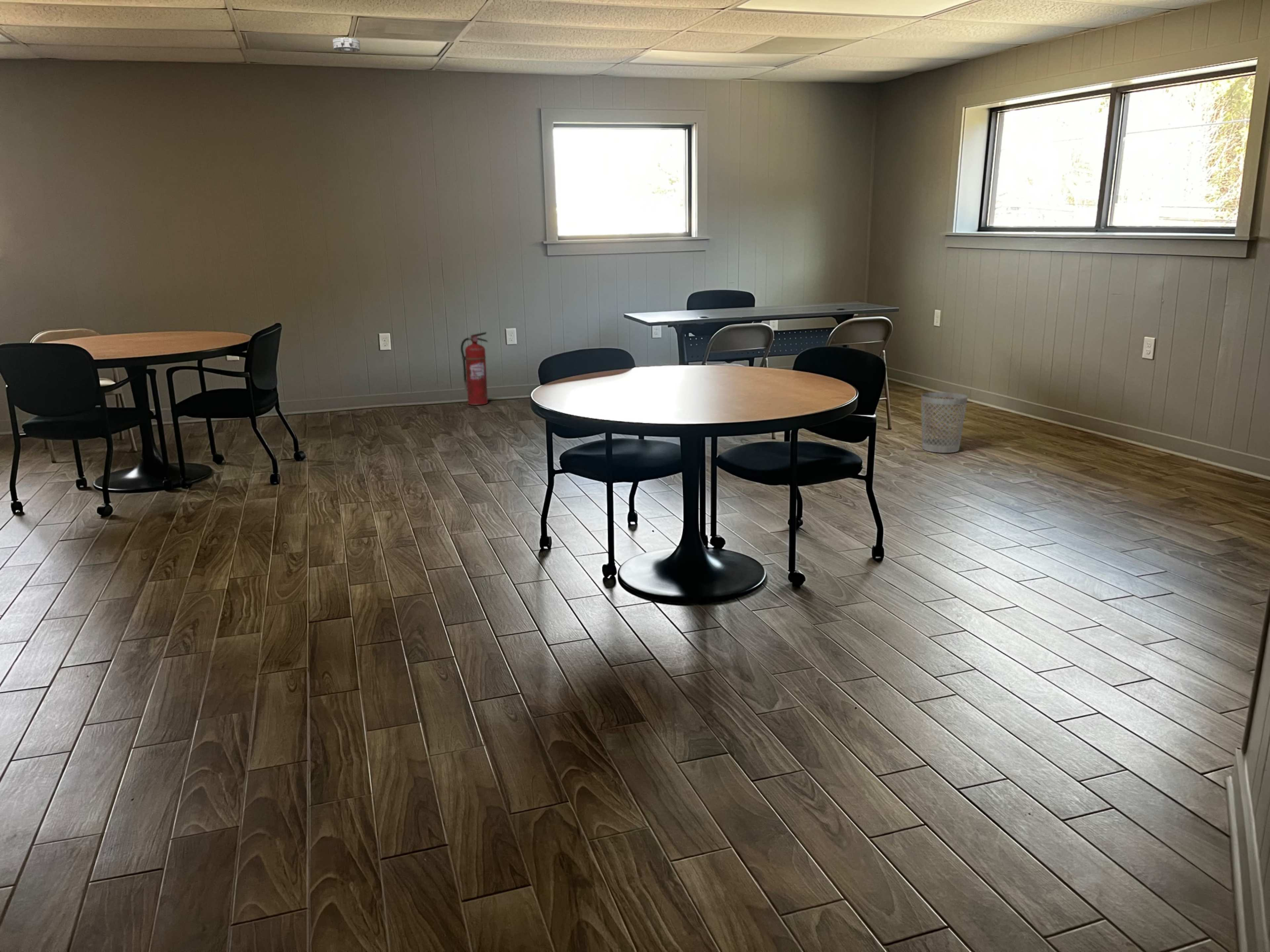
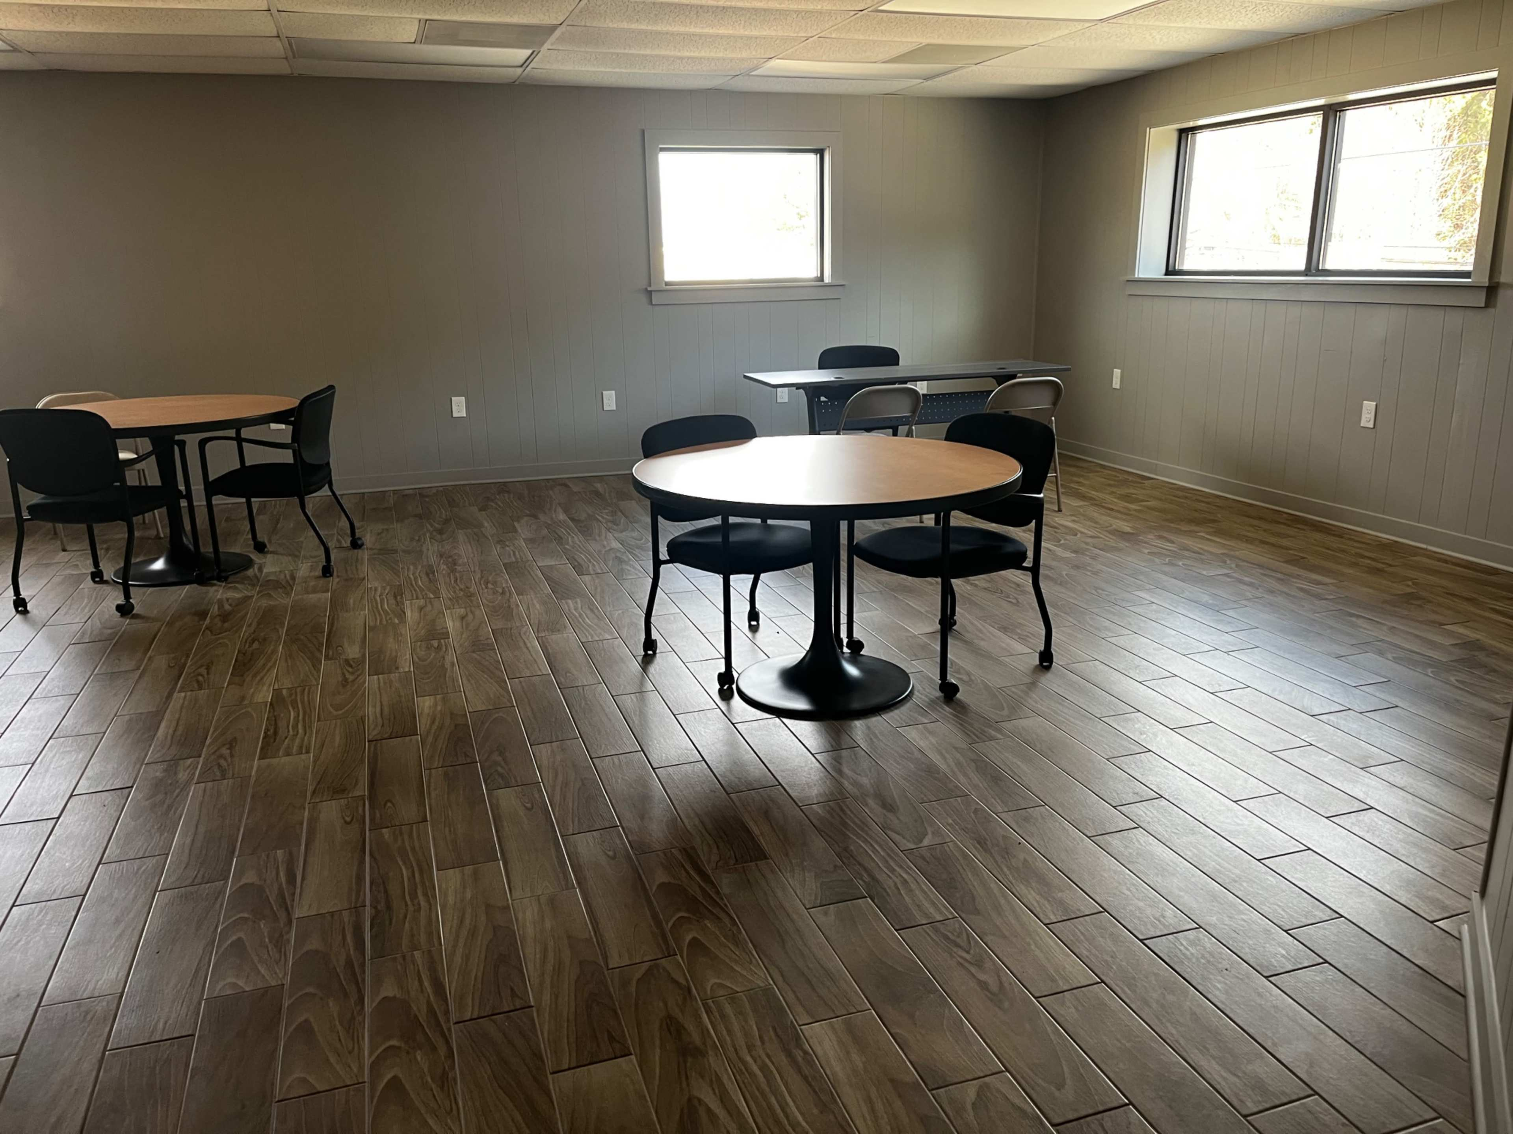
- fire extinguisher [460,332,488,406]
- smoke detector [332,37,360,53]
- wastebasket [921,392,968,453]
